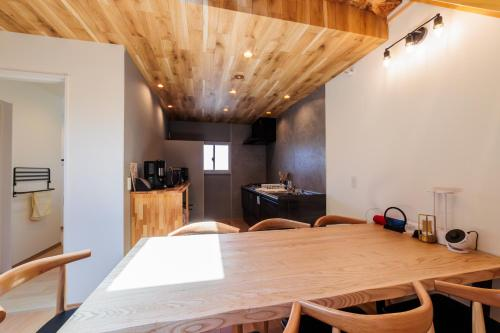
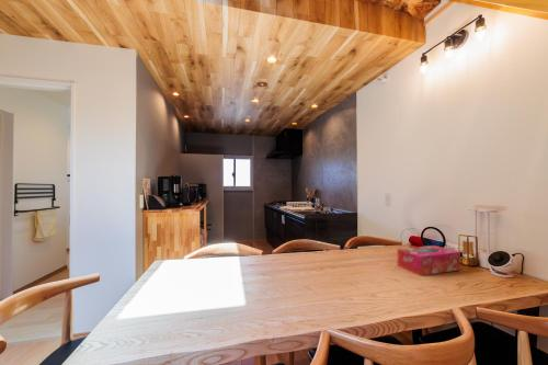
+ tissue box [397,244,461,276]
